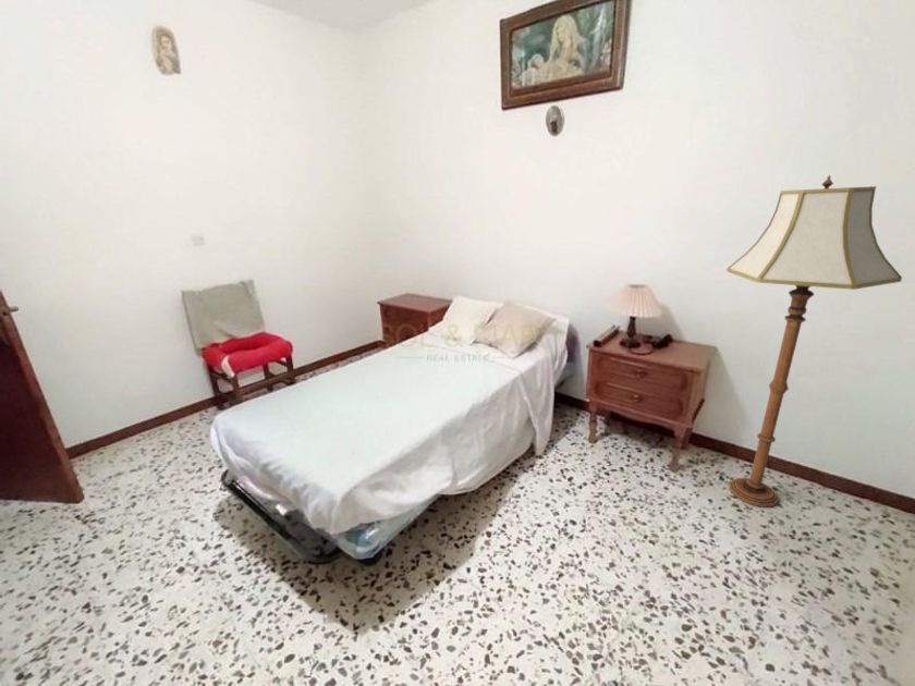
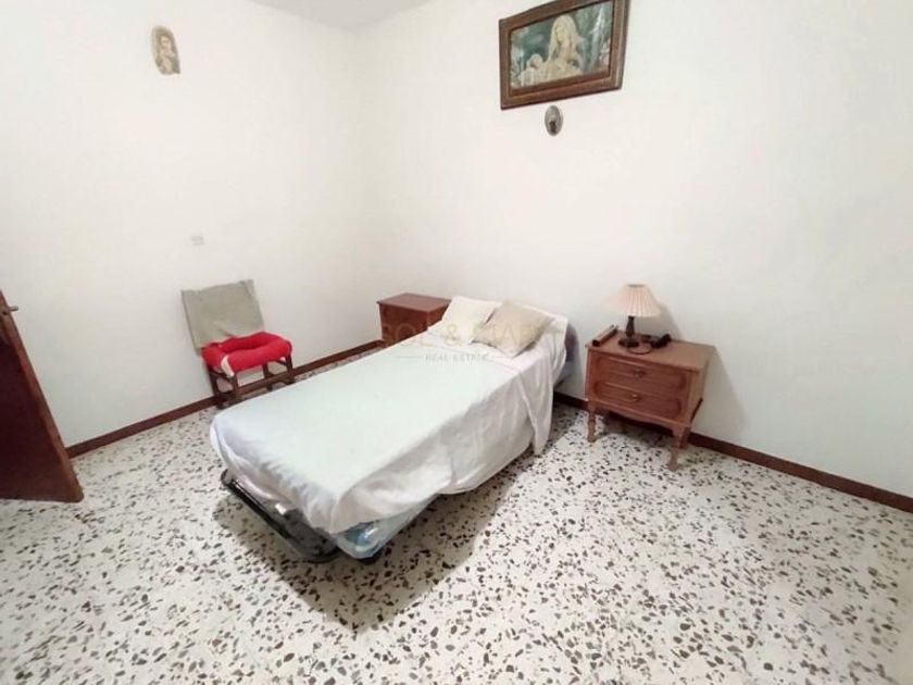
- floor lamp [725,174,903,509]
